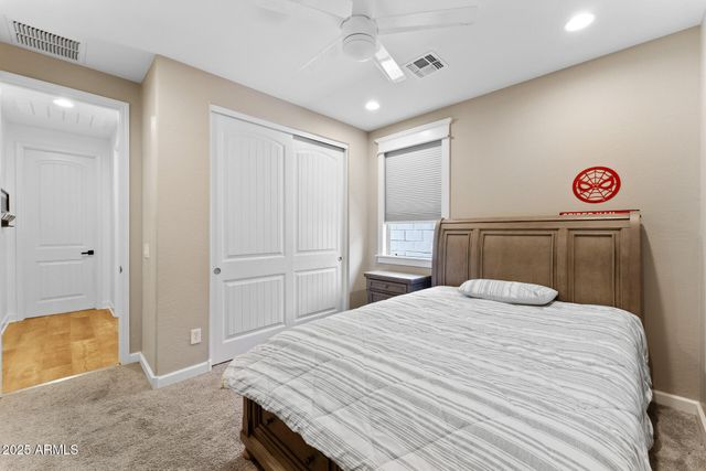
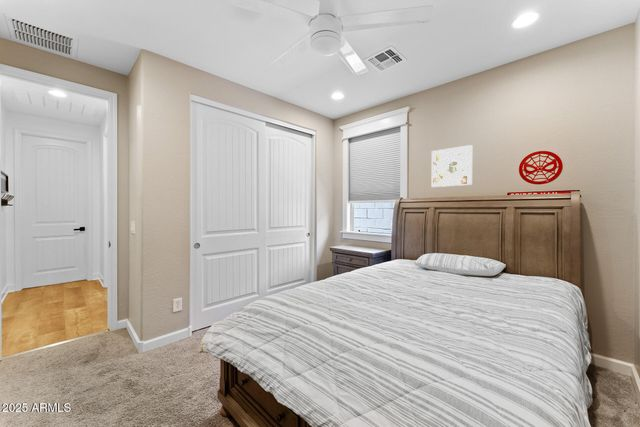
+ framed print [431,144,473,188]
